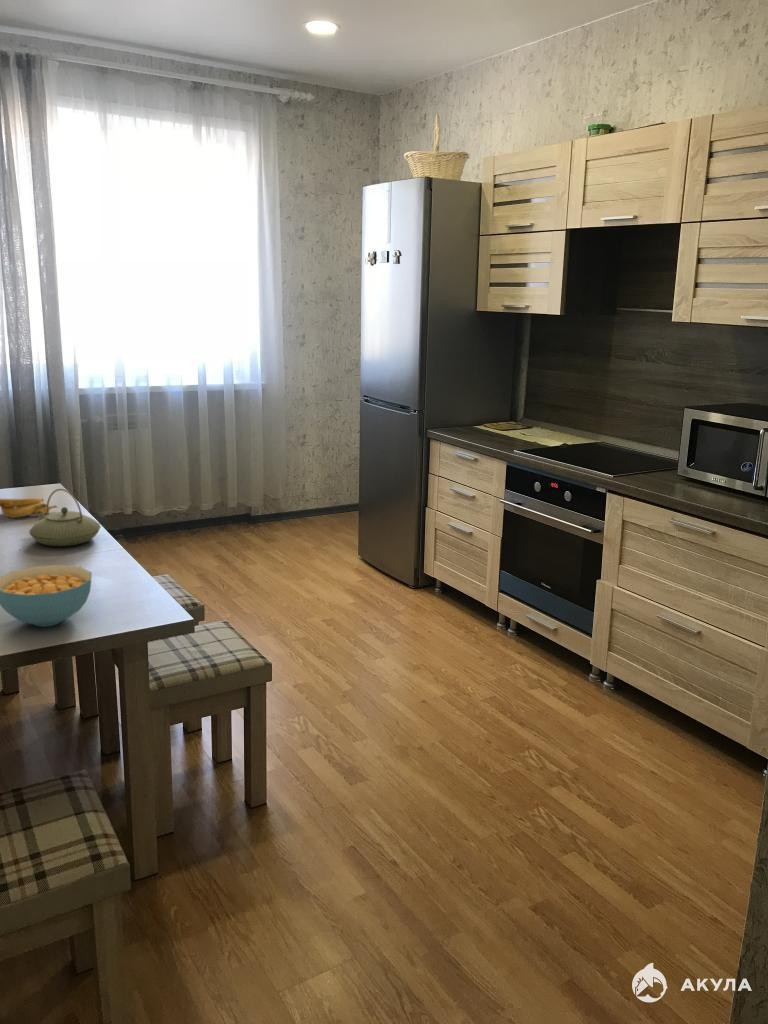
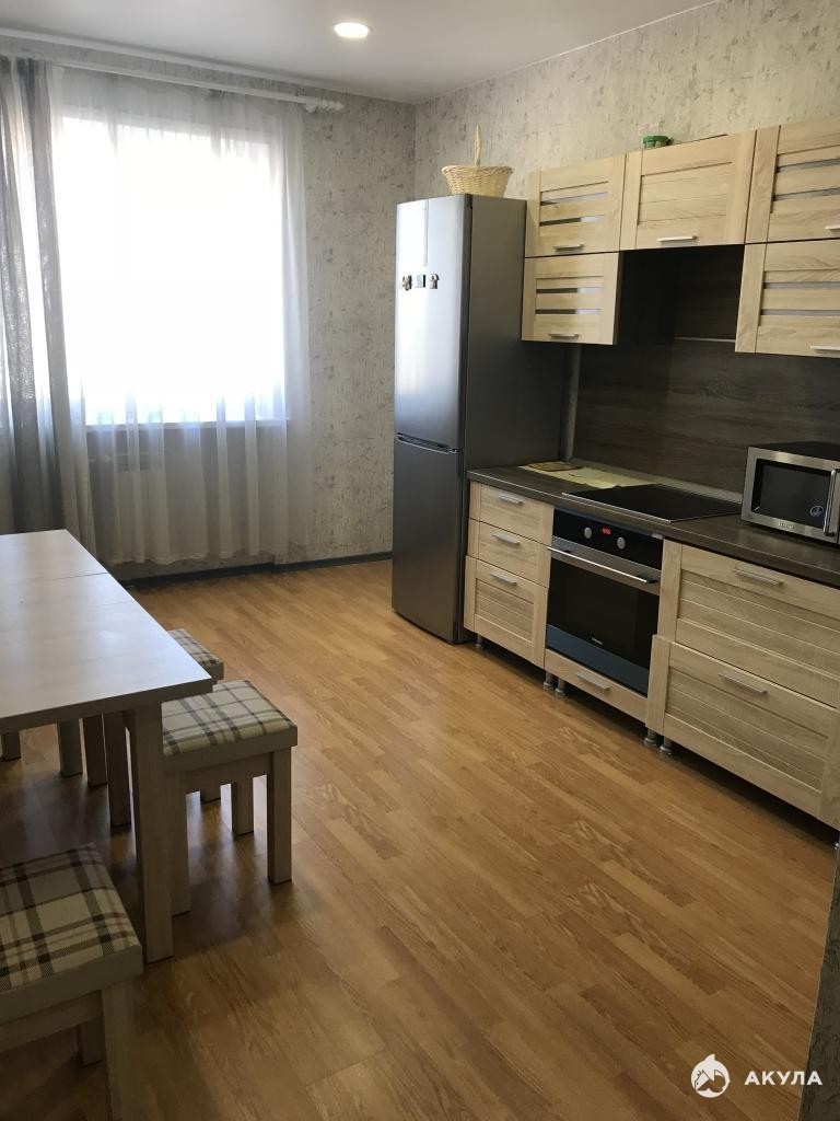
- cereal bowl [0,564,93,628]
- banana [0,497,59,518]
- teapot [28,488,102,547]
